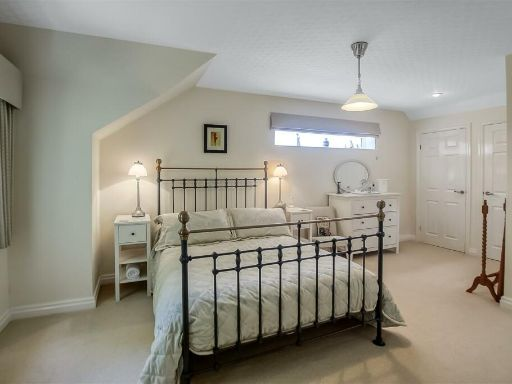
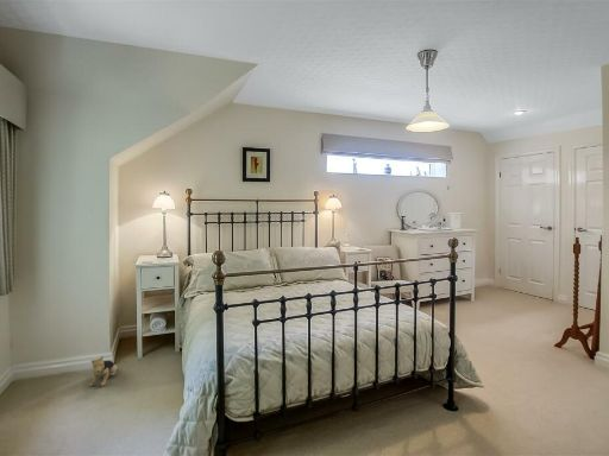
+ plush toy [89,354,119,387]
